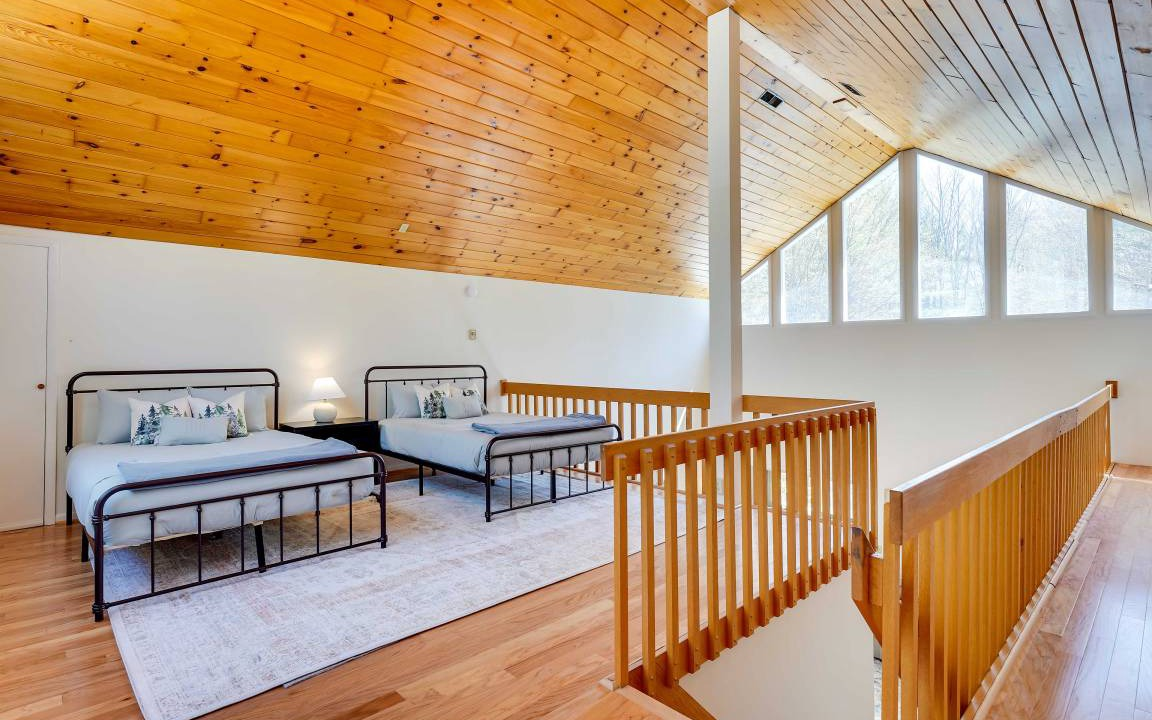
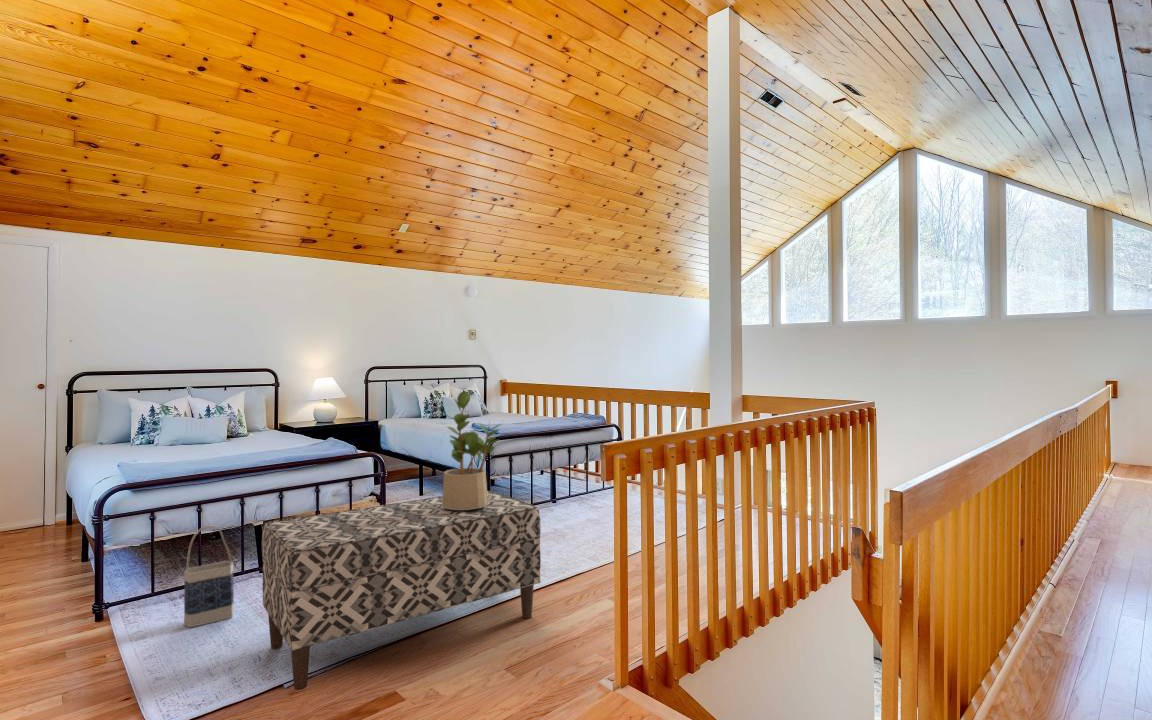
+ potted plant [442,390,502,510]
+ bag [183,525,235,628]
+ bench [261,490,542,691]
